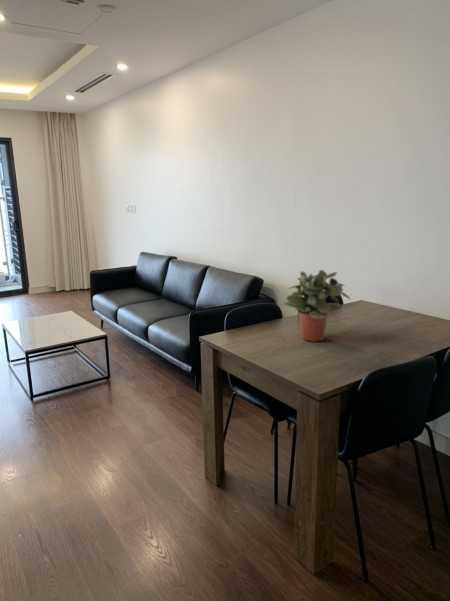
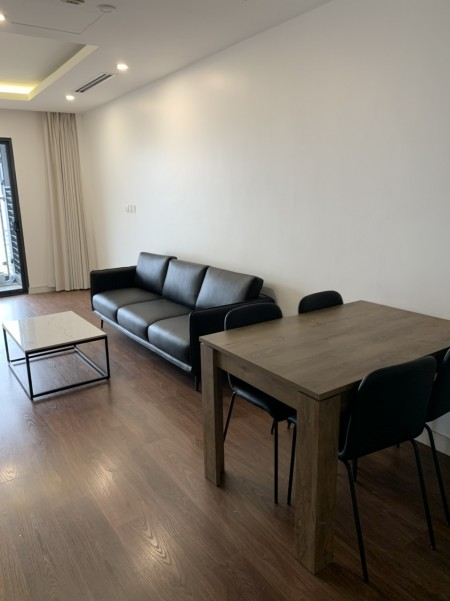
- potted plant [282,269,352,343]
